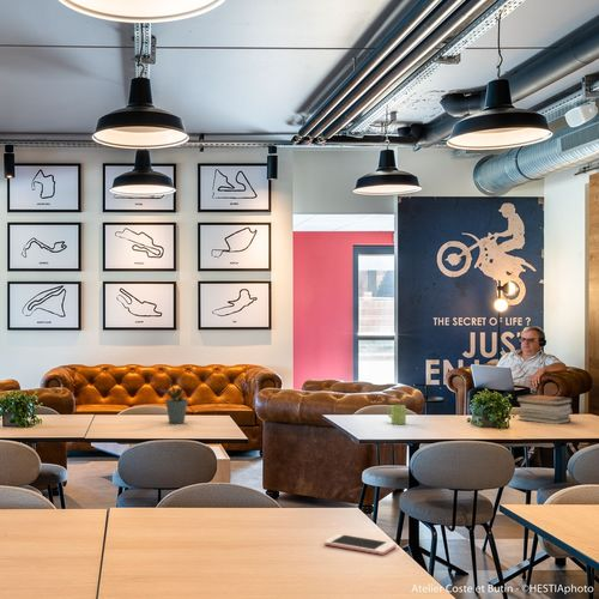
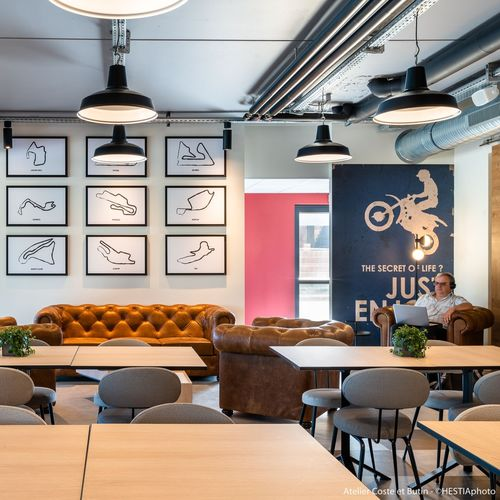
- potted plant [158,380,188,424]
- cell phone [323,533,398,556]
- mug [386,404,407,425]
- book stack [515,393,574,425]
